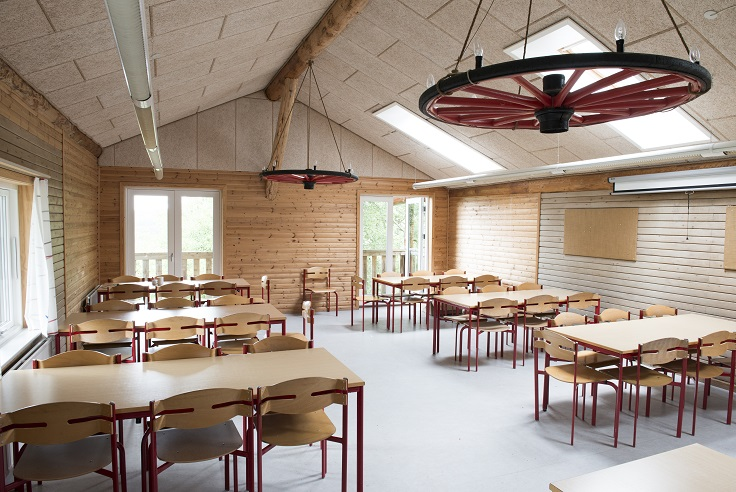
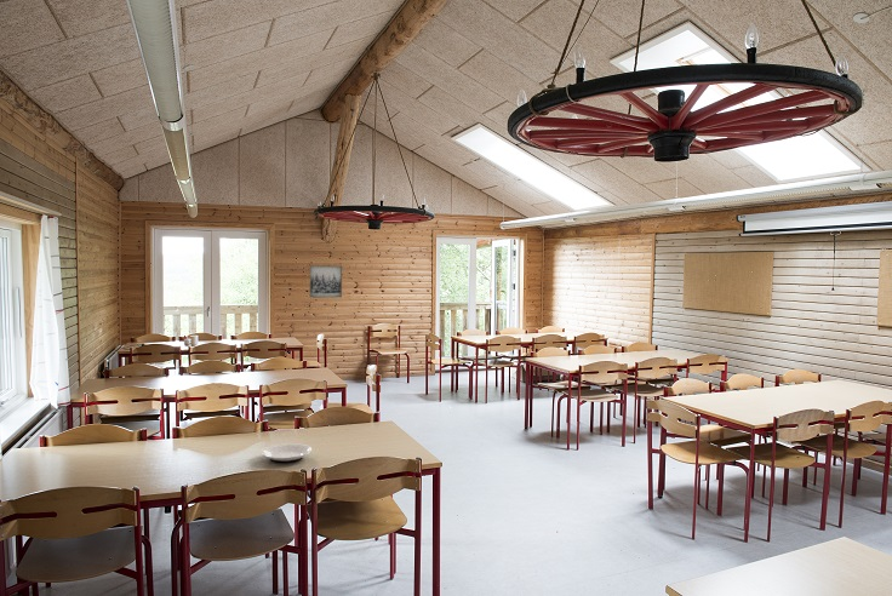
+ plate [259,442,314,464]
+ wall art [309,264,343,298]
